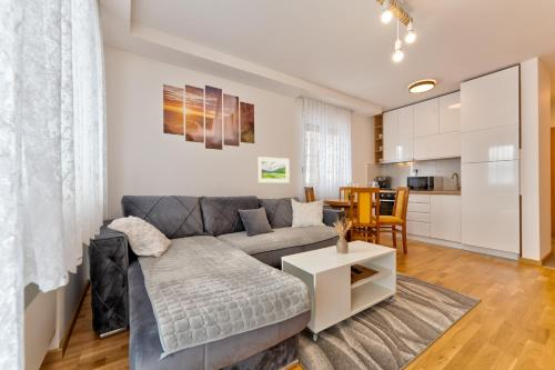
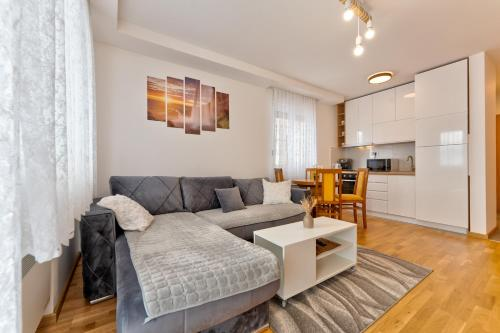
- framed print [256,156,291,184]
